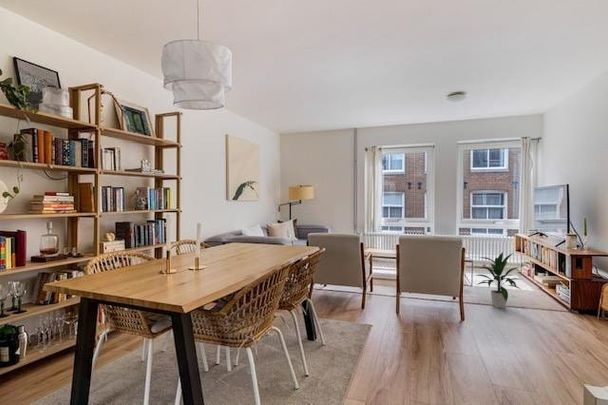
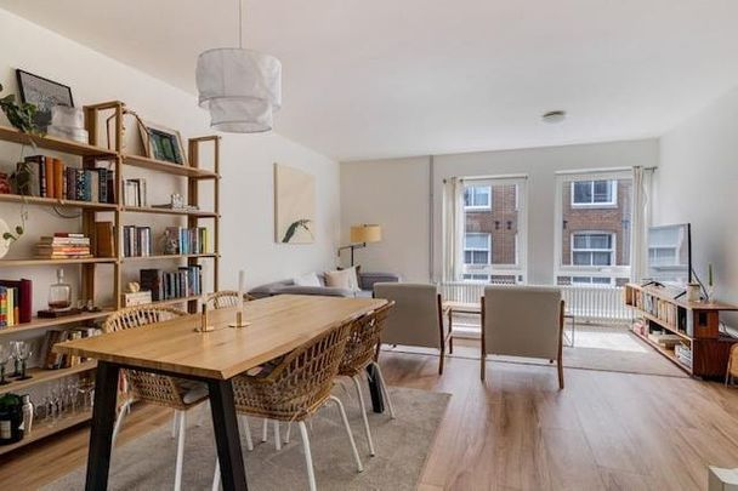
- indoor plant [472,251,522,309]
